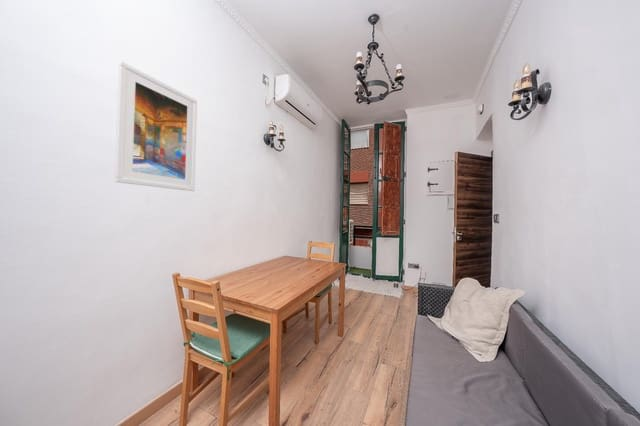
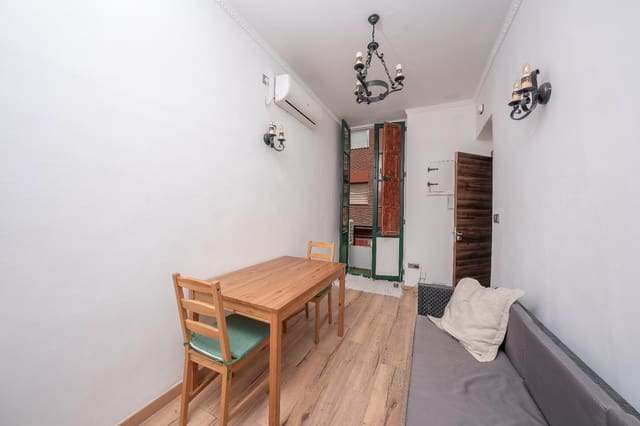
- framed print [114,60,199,192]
